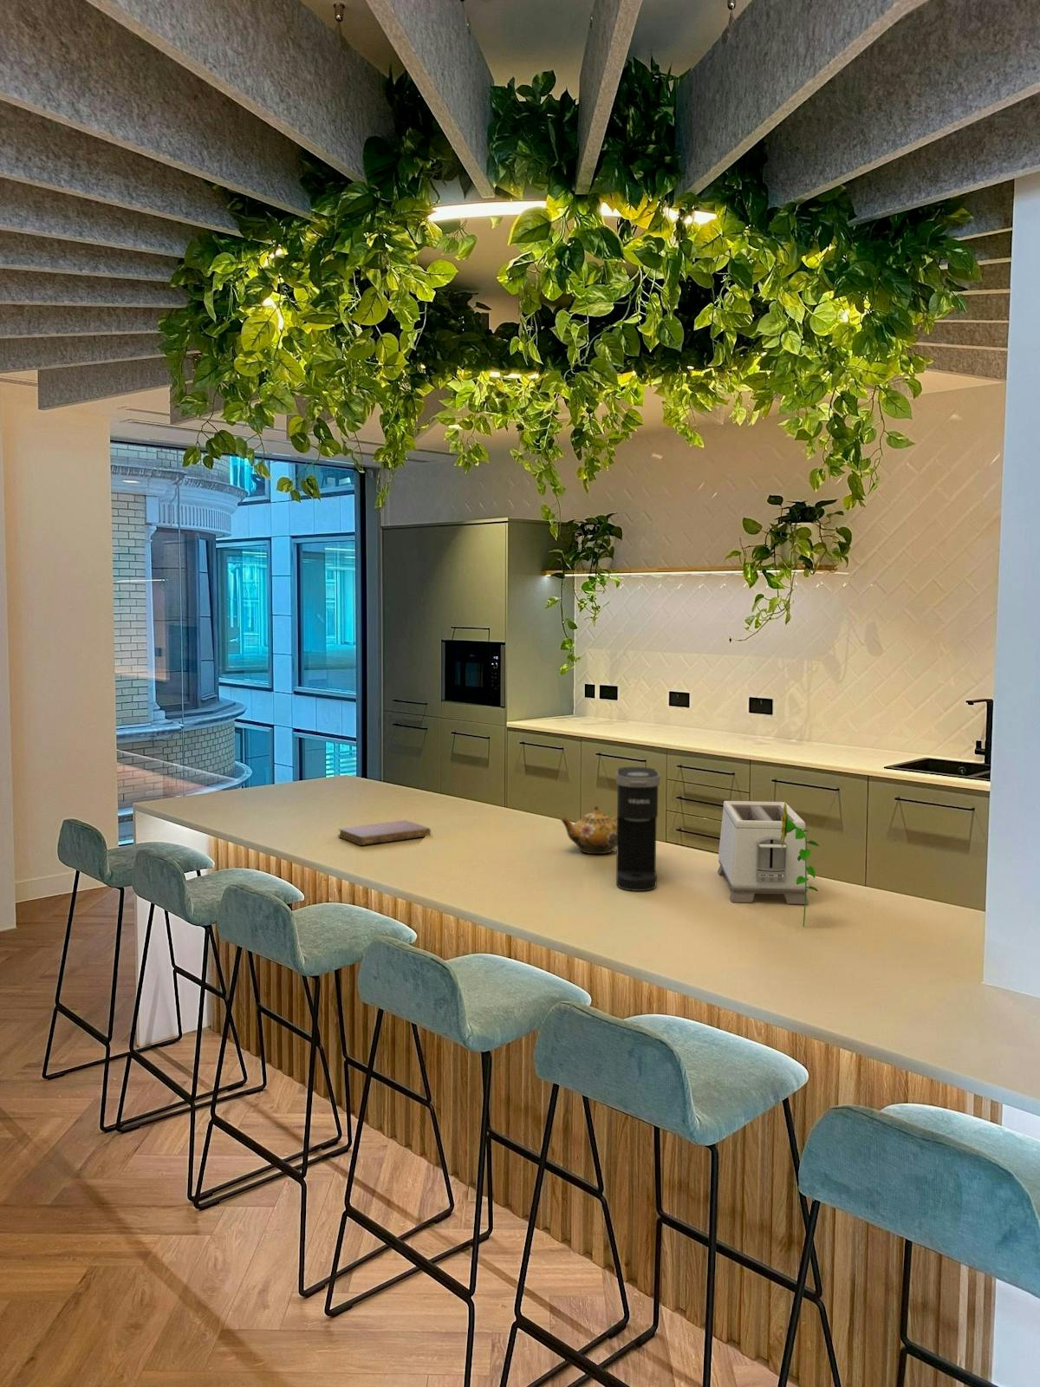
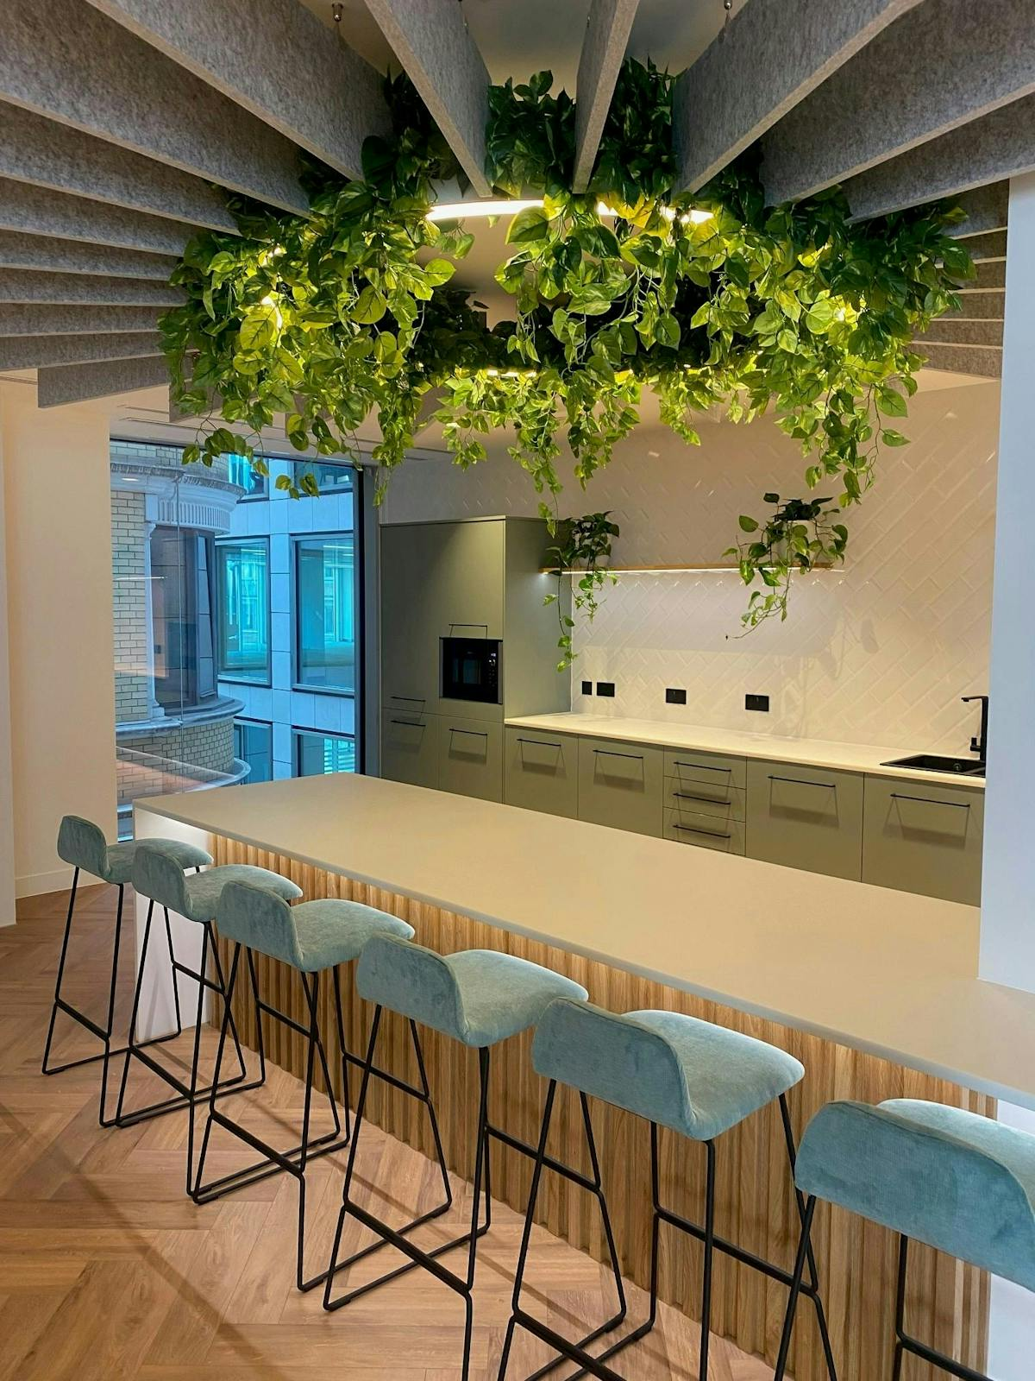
- flower [779,802,819,927]
- teapot [559,805,617,855]
- coffee maker [615,767,661,892]
- toaster [717,801,809,905]
- notebook [338,819,432,846]
